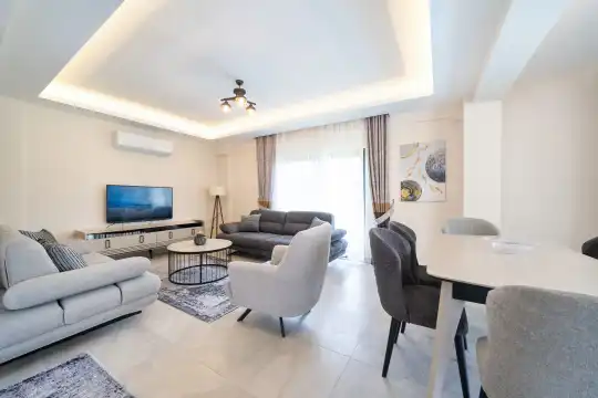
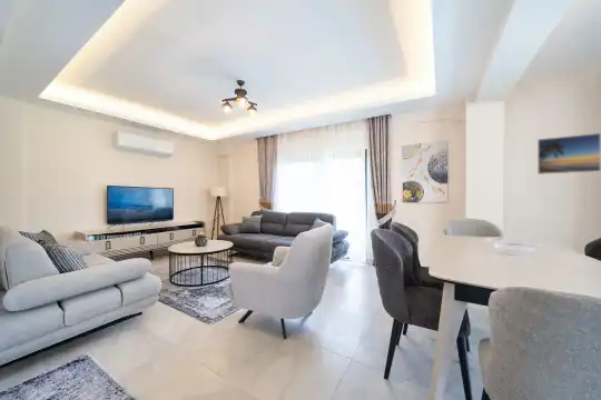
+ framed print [536,132,601,176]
